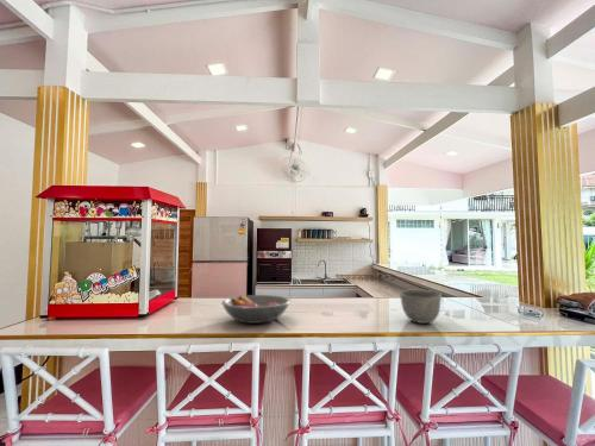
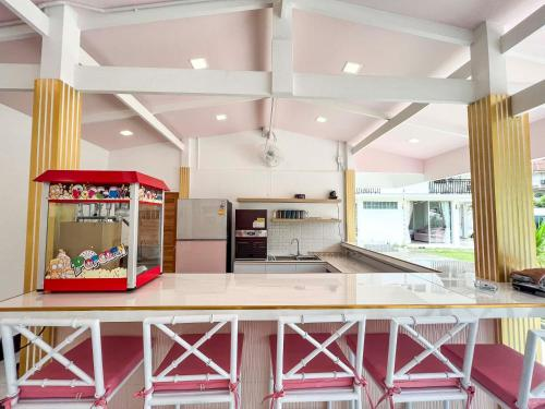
- bowl [399,289,443,325]
- fruit bowl [221,294,292,325]
